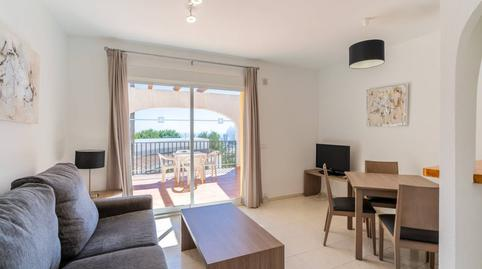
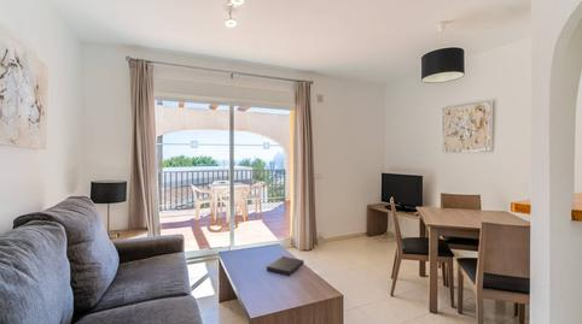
+ book [266,255,305,277]
